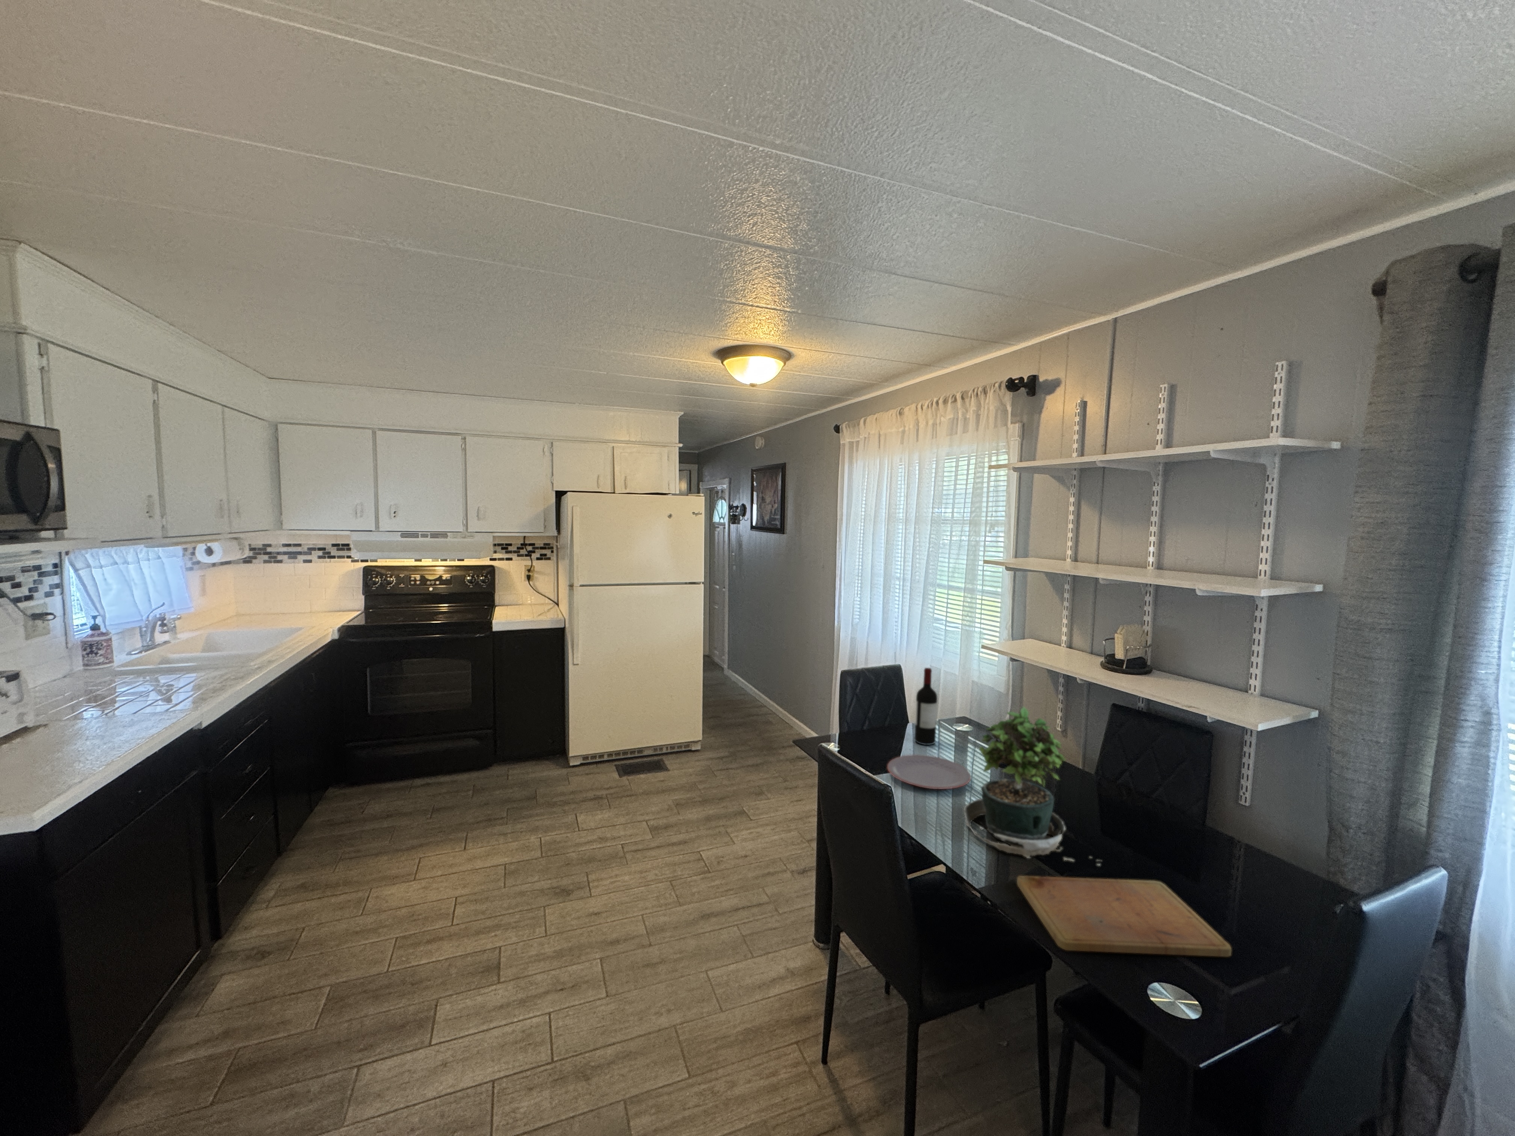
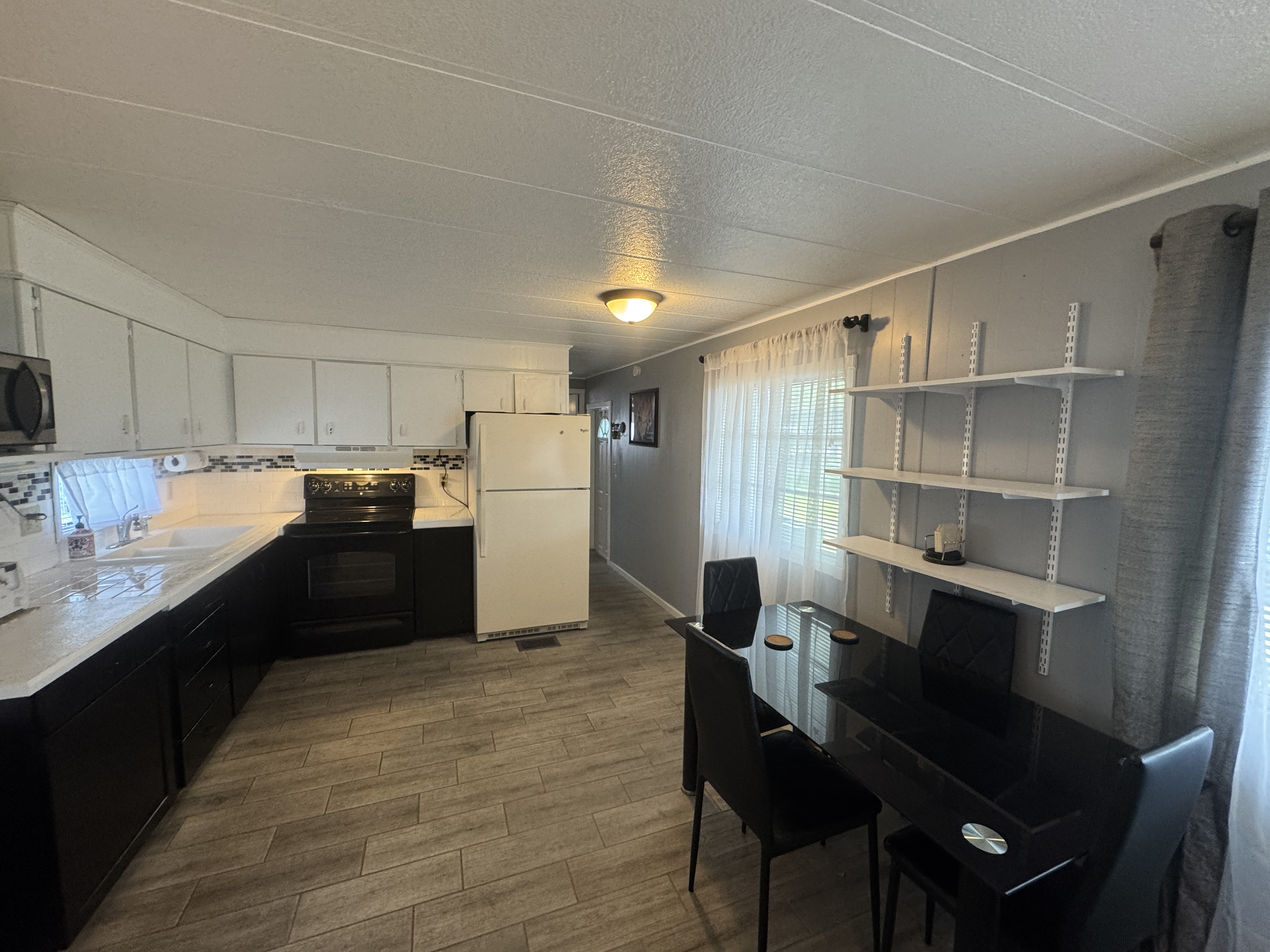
- potted plant [963,706,1102,866]
- plate [886,754,971,790]
- wine bottle [914,667,938,746]
- cutting board [1016,876,1232,957]
